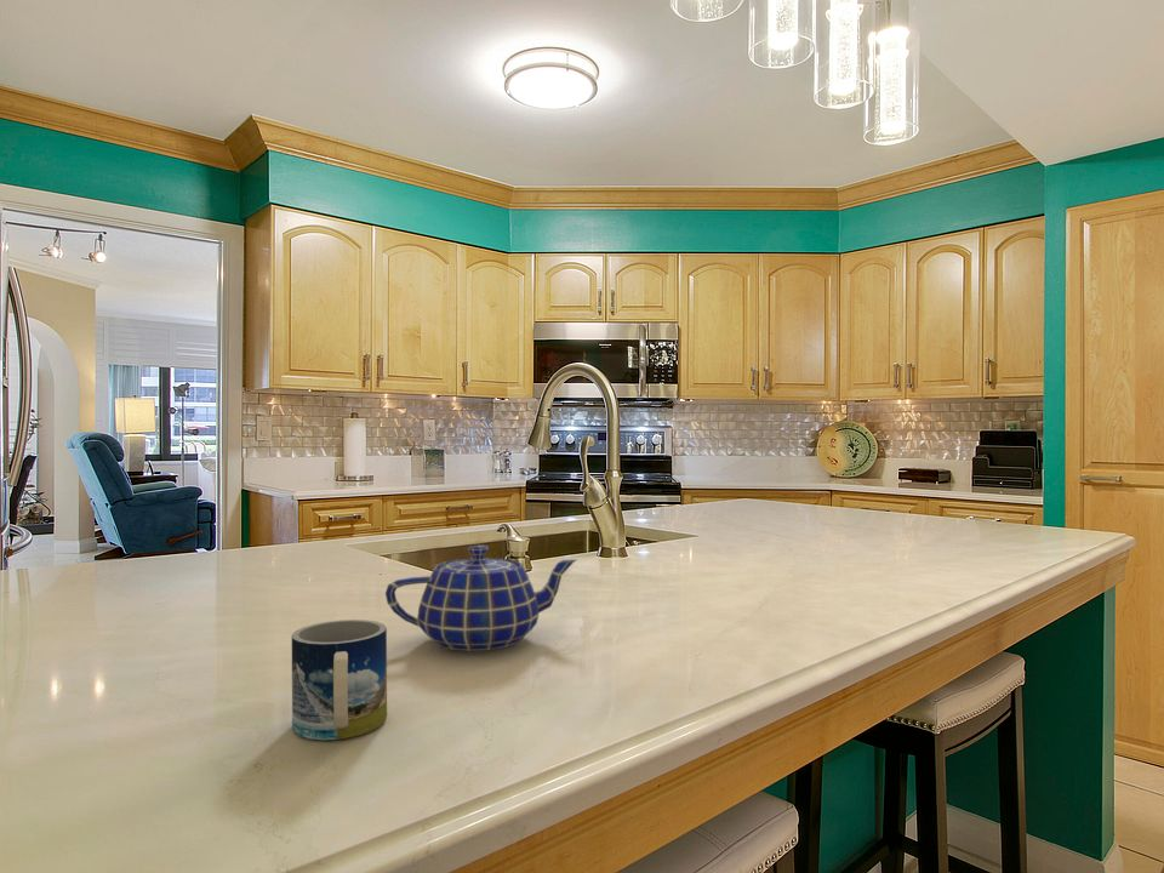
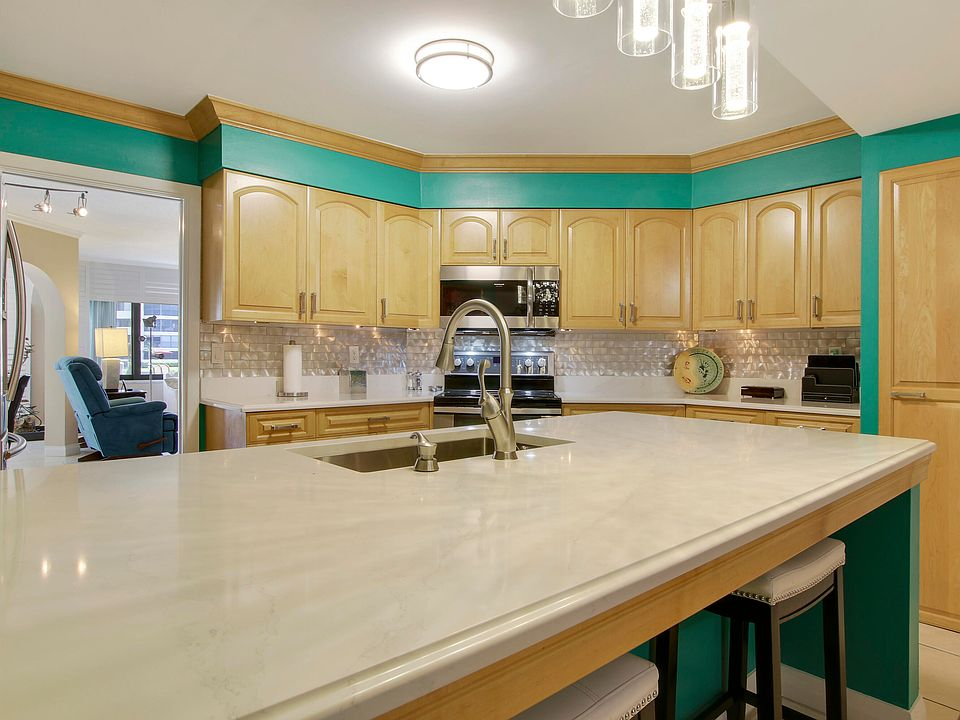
- mug [291,618,388,741]
- teapot [384,544,577,652]
